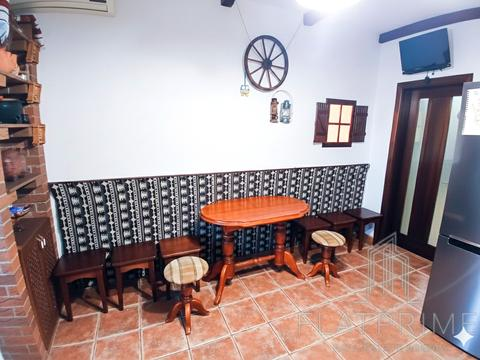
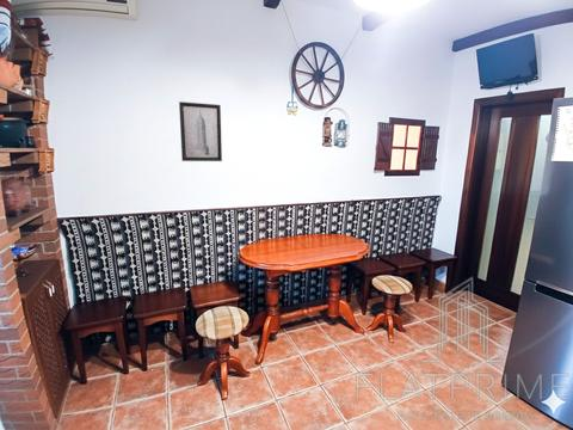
+ wall art [178,100,223,162]
